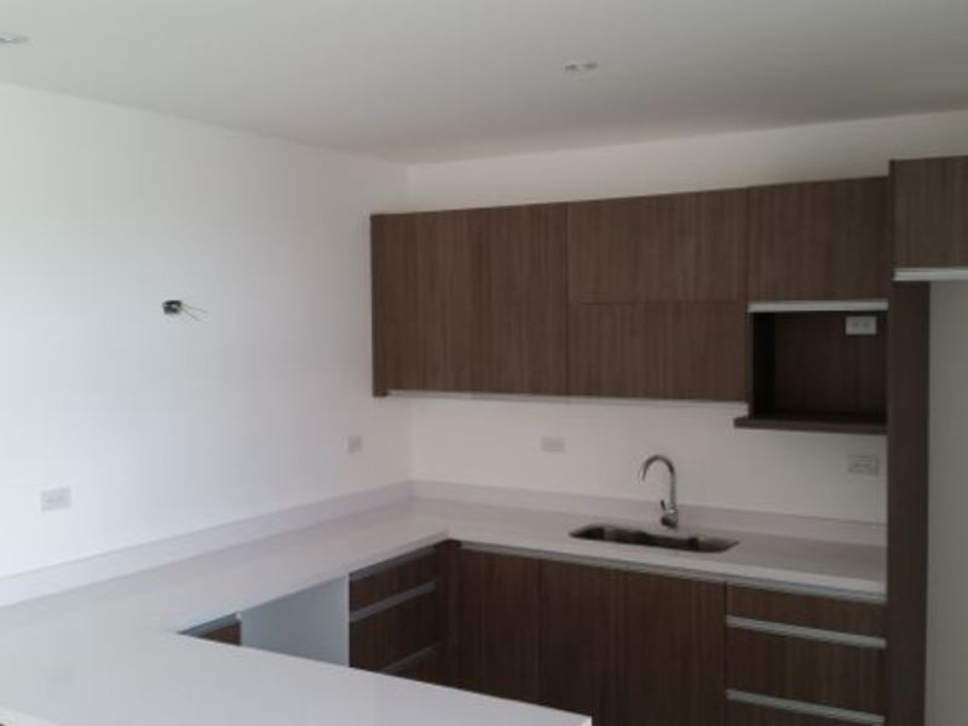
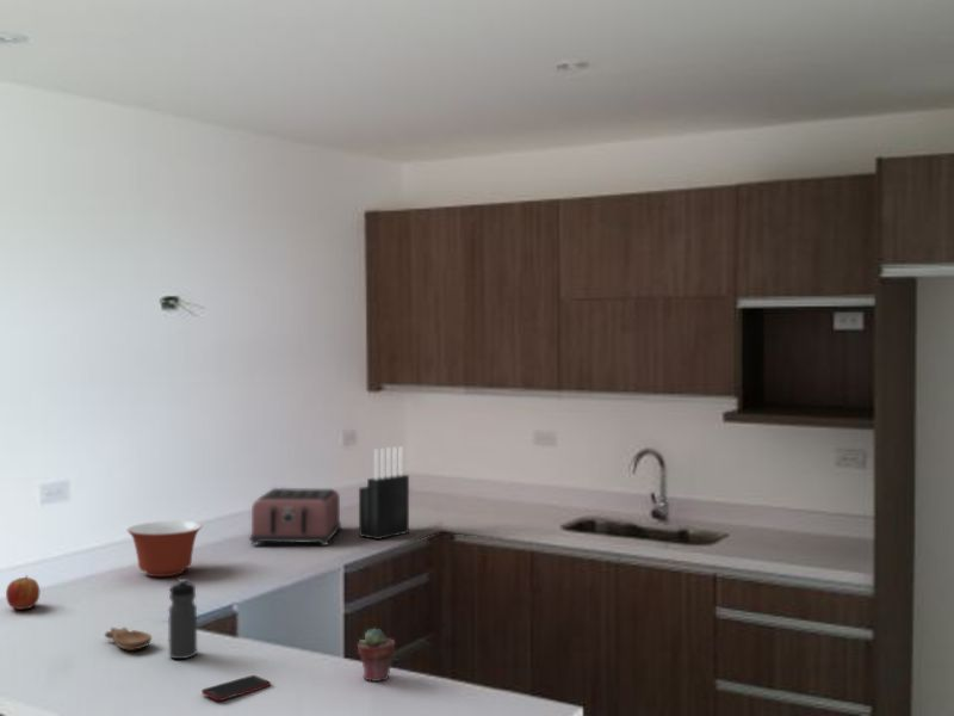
+ toaster [248,487,342,547]
+ mixing bowl [126,519,203,578]
+ water bottle [167,578,198,660]
+ knife block [358,445,410,541]
+ cell phone [200,674,272,702]
+ apple [5,574,41,611]
+ bowl [104,625,153,652]
+ potted succulent [357,626,396,683]
